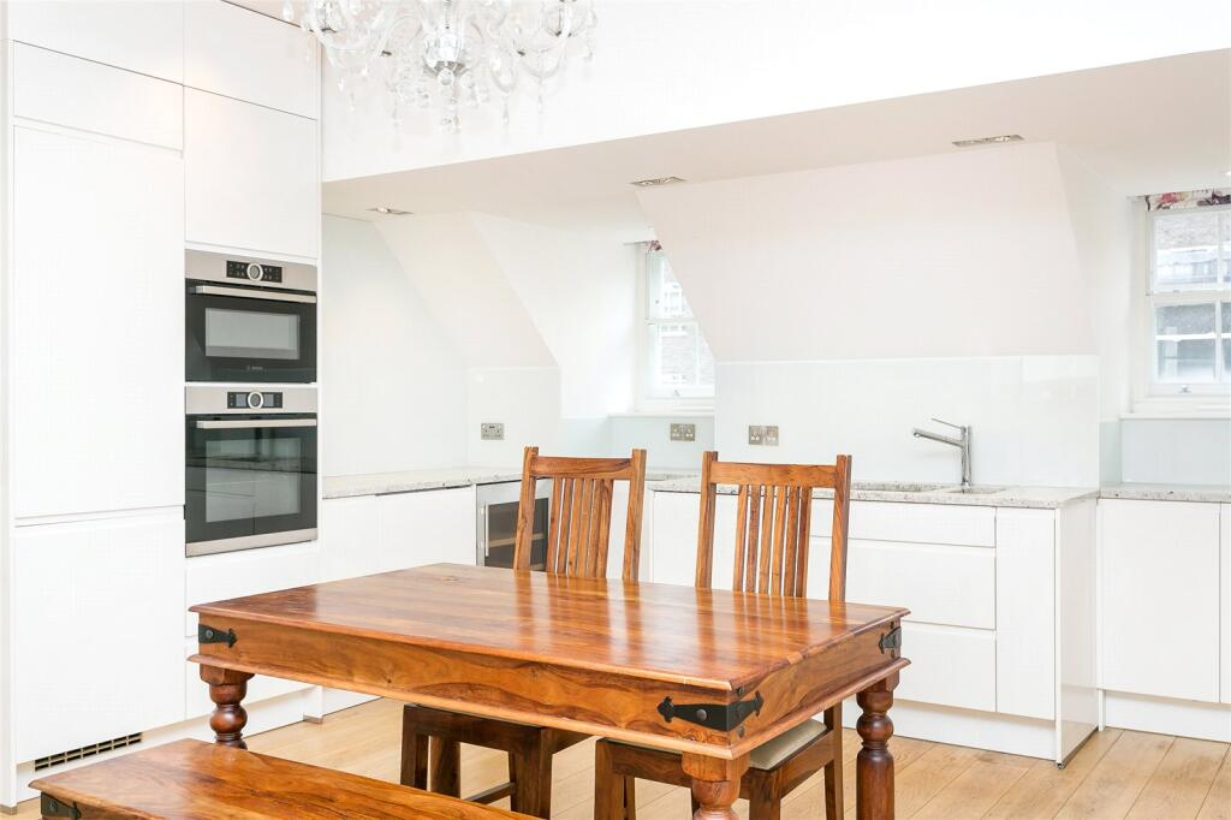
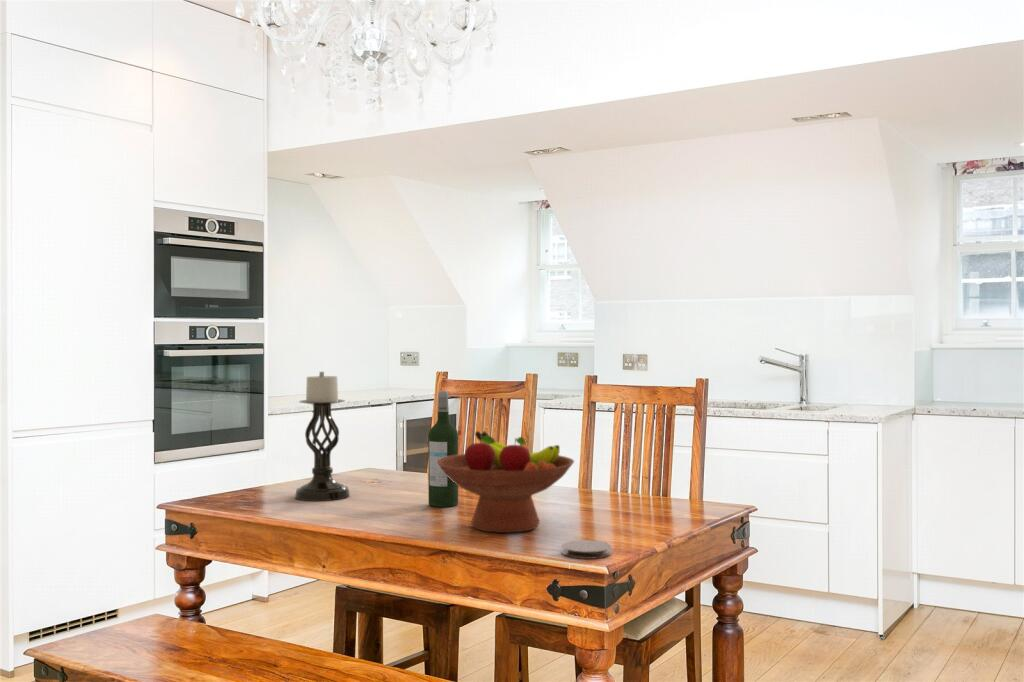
+ wine bottle [427,390,459,508]
+ coaster [561,539,612,560]
+ candle holder [294,371,351,502]
+ fruit bowl [437,430,575,534]
